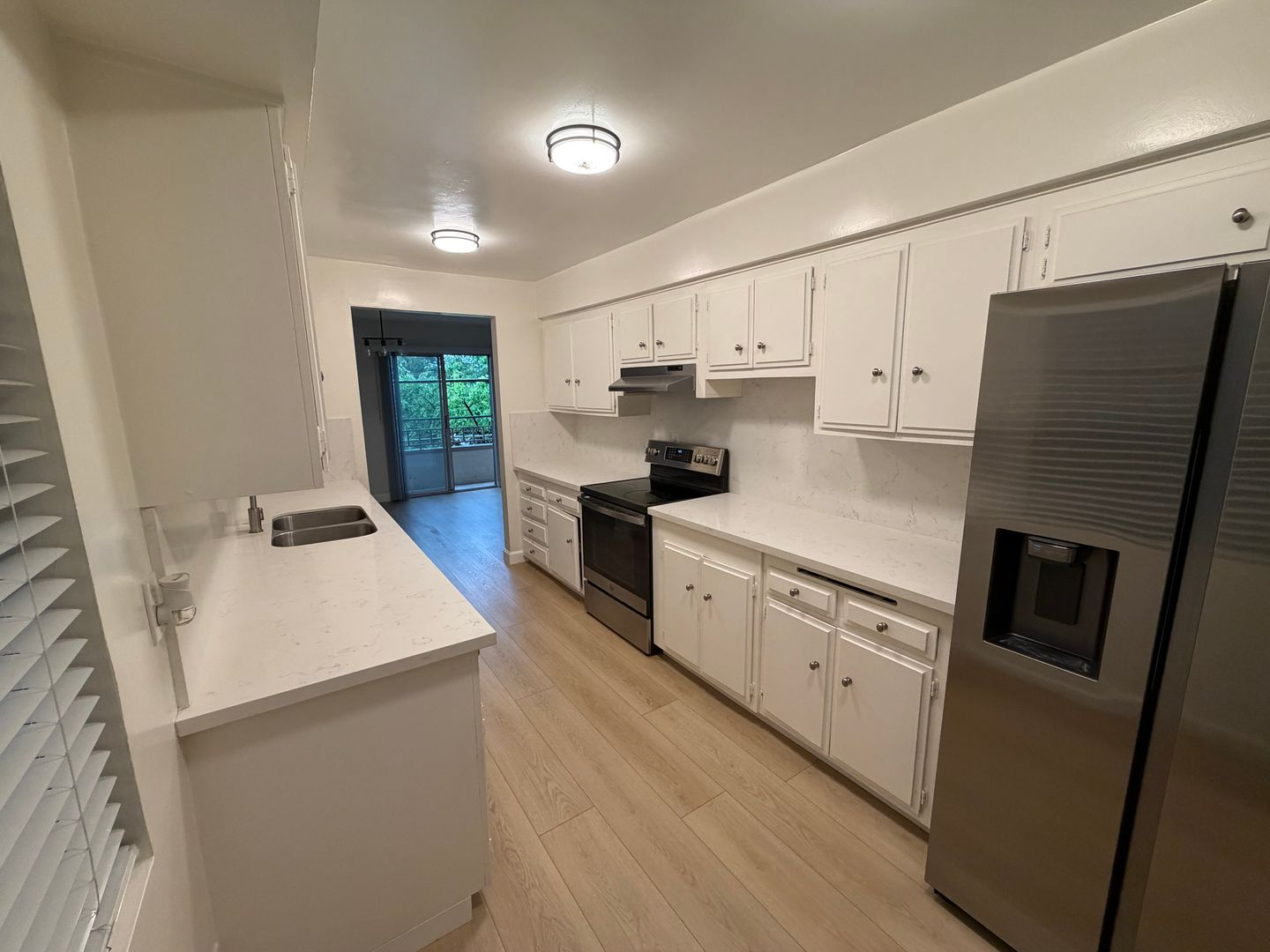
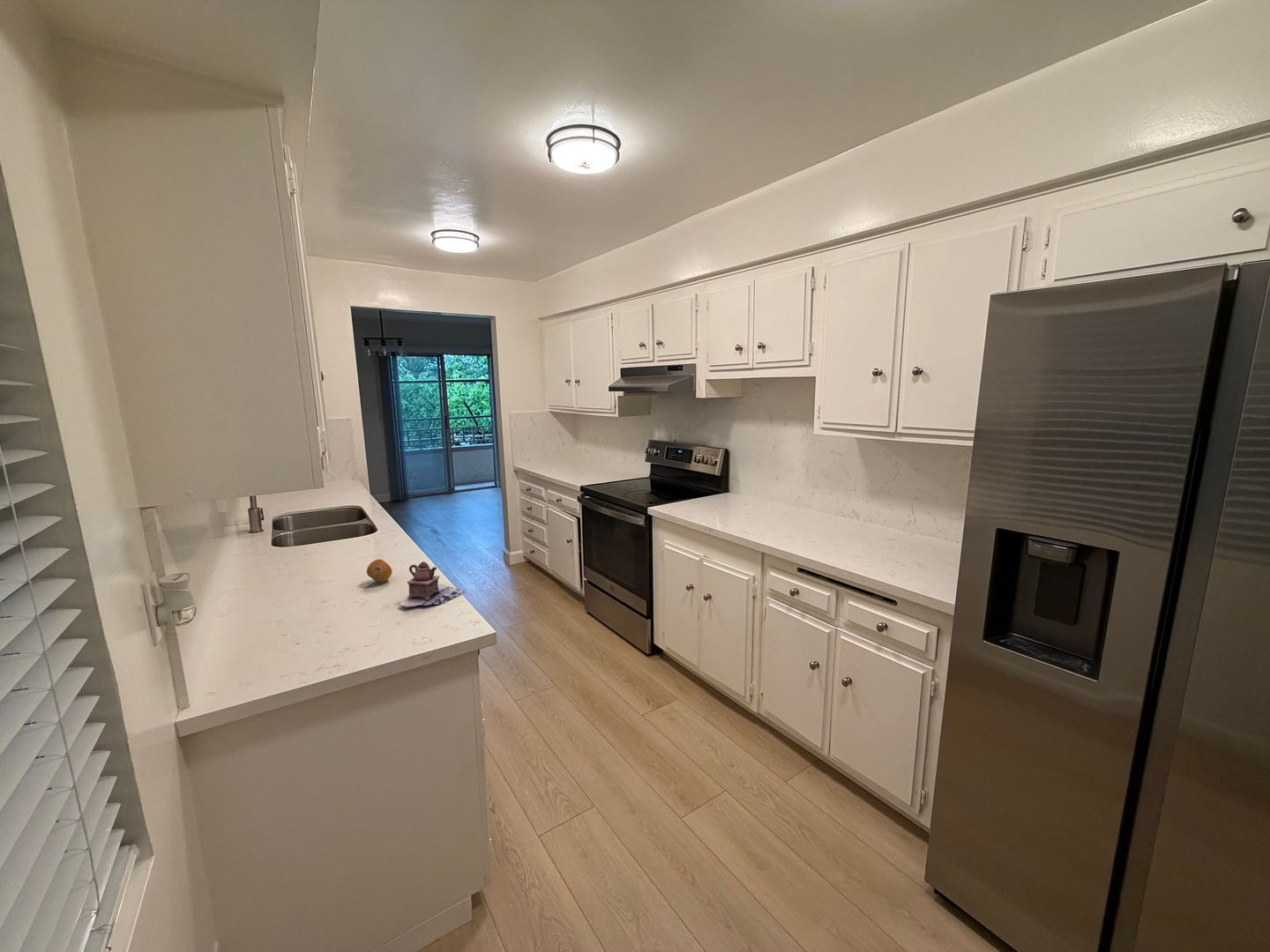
+ fruit [366,559,392,584]
+ teapot [399,562,466,608]
